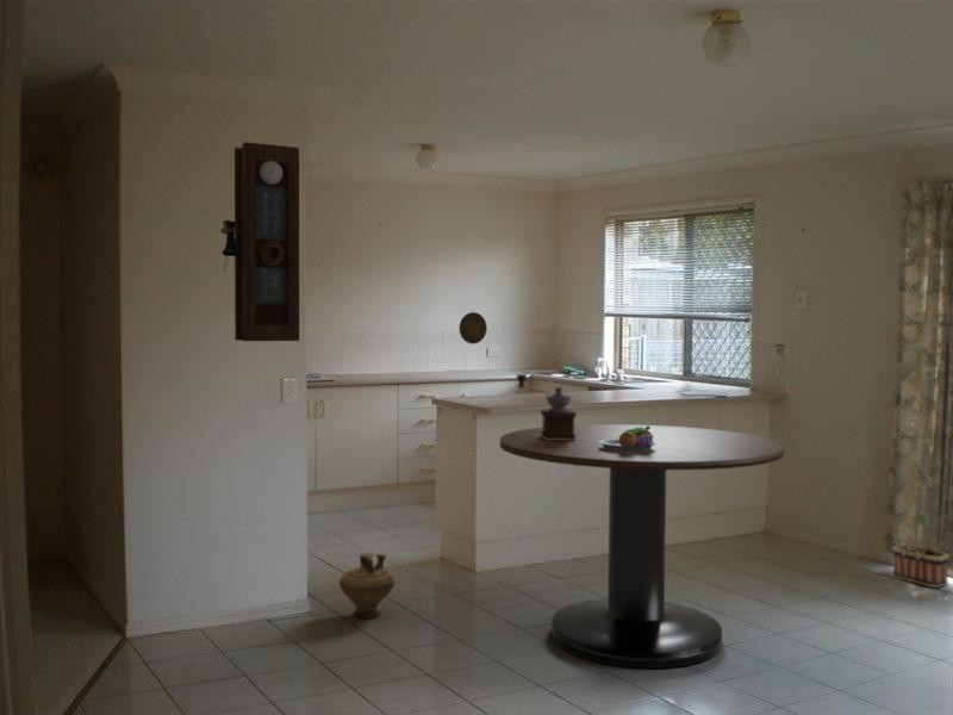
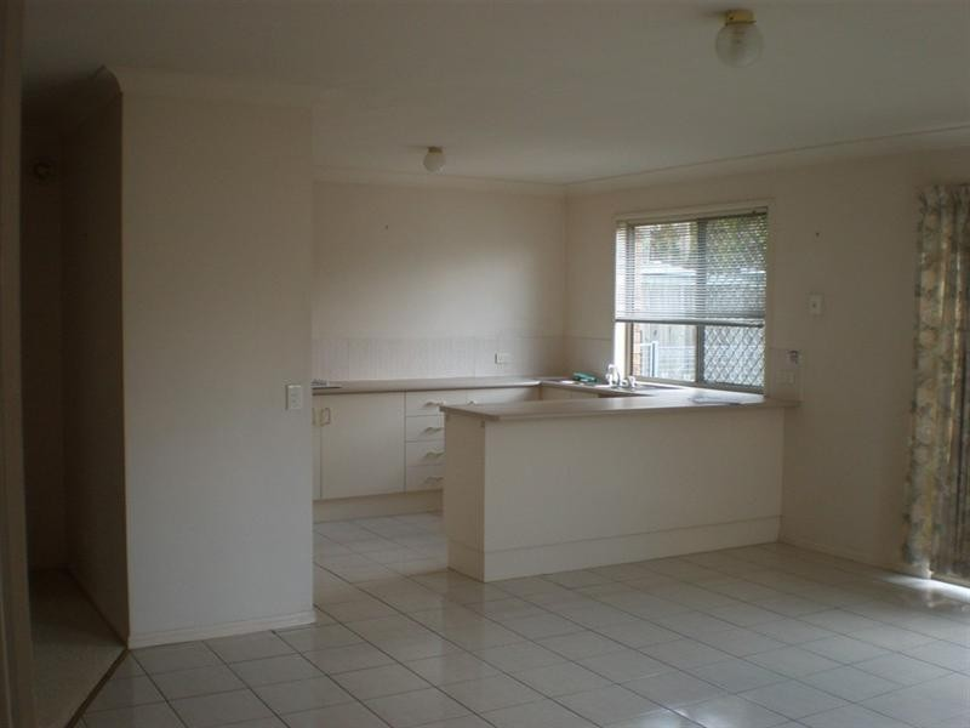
- ceramic jug [338,552,395,620]
- decorative plate [459,311,488,346]
- dining table [499,423,785,670]
- basket [891,512,951,589]
- fruit bowl [599,427,655,452]
- pendulum clock [219,142,300,342]
- coffee grinder [515,373,578,440]
